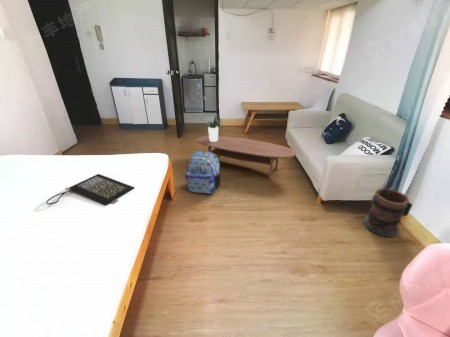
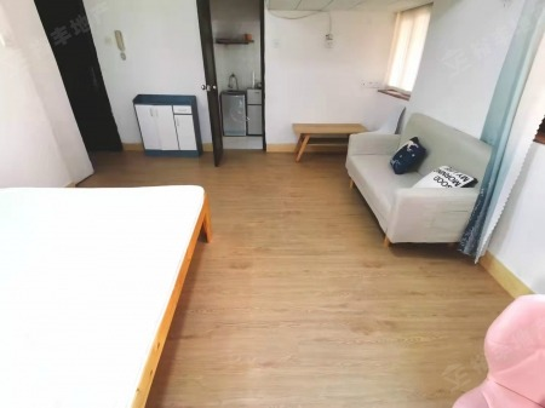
- backpack [184,150,221,195]
- clutch bag [45,173,136,206]
- coffee table [196,135,297,179]
- wooden barrel [363,187,413,238]
- potted plant [201,114,225,142]
